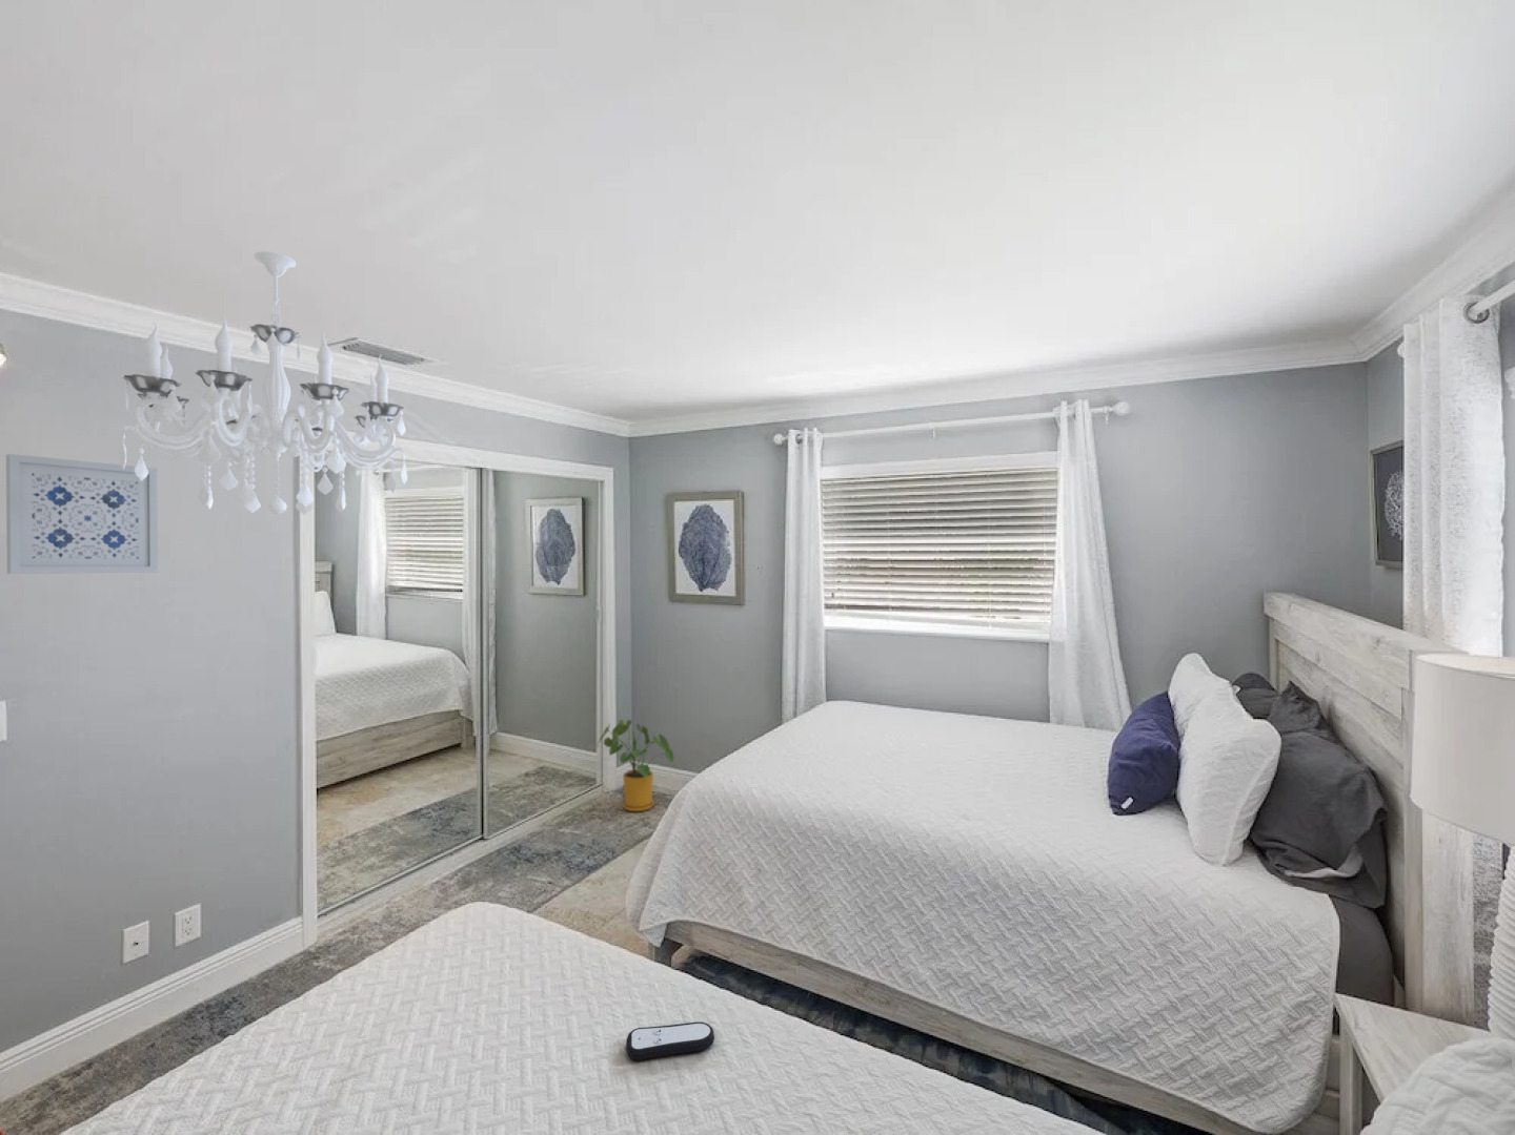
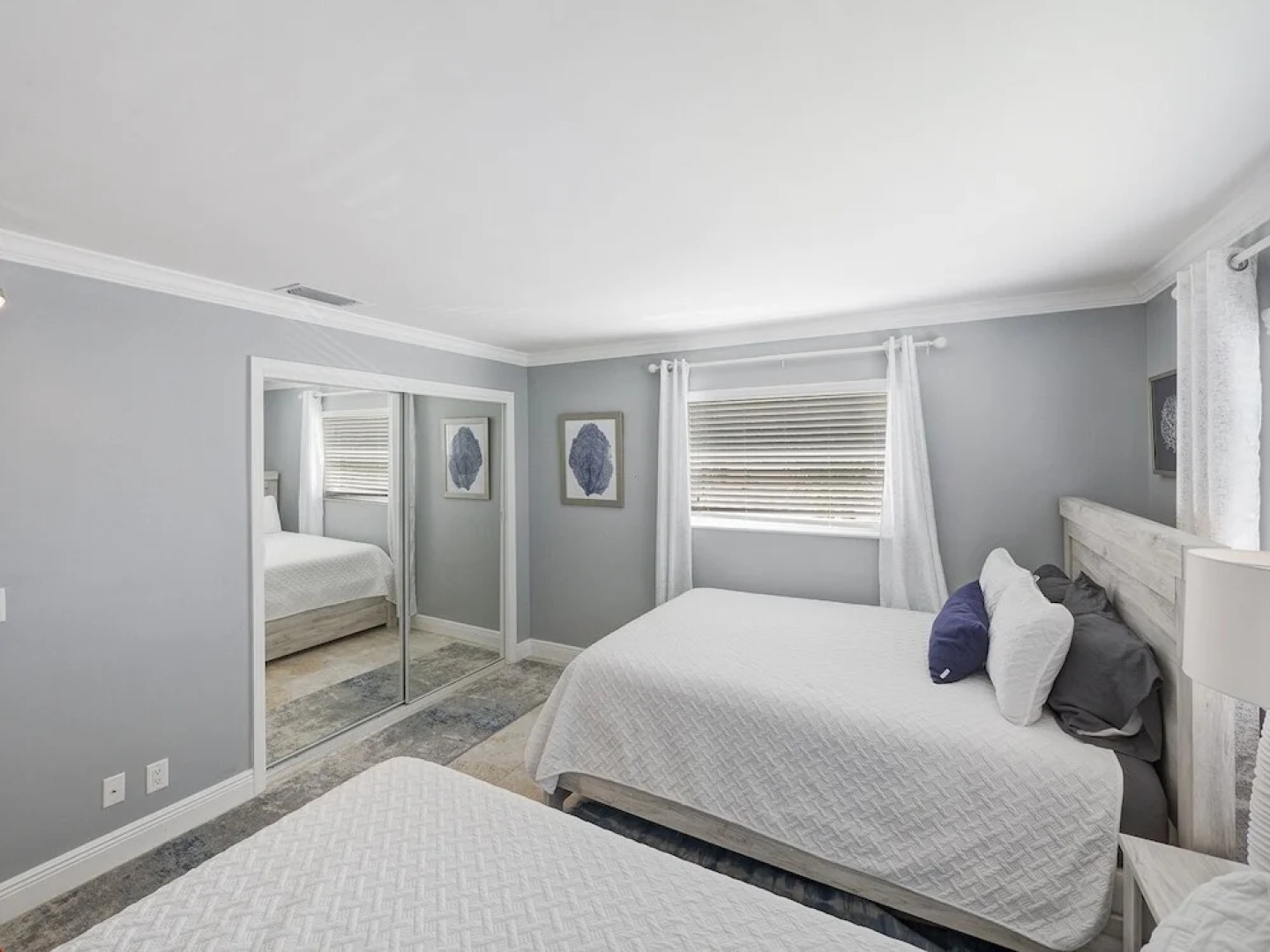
- remote control [625,1021,716,1061]
- wall art [5,453,159,575]
- chandelier [119,250,408,516]
- house plant [595,719,675,812]
